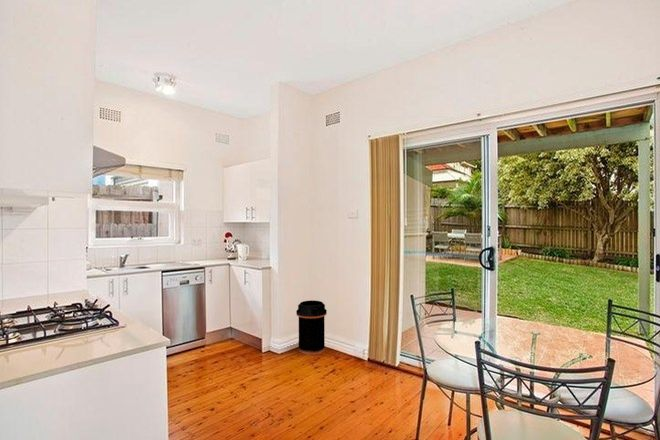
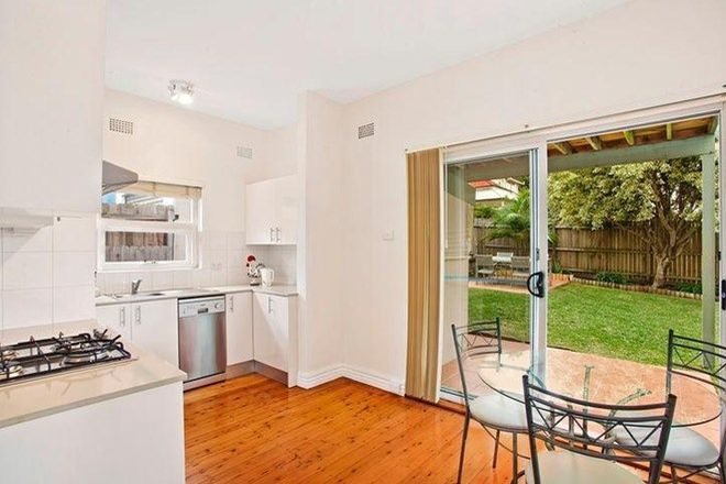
- trash can [295,300,328,356]
